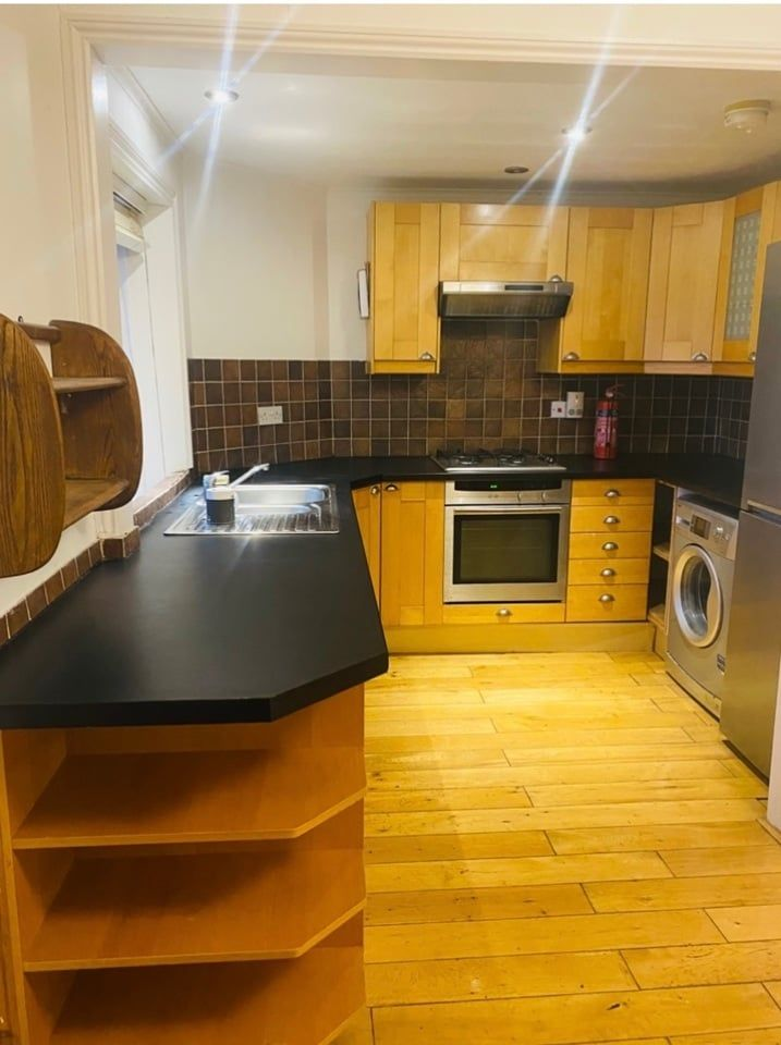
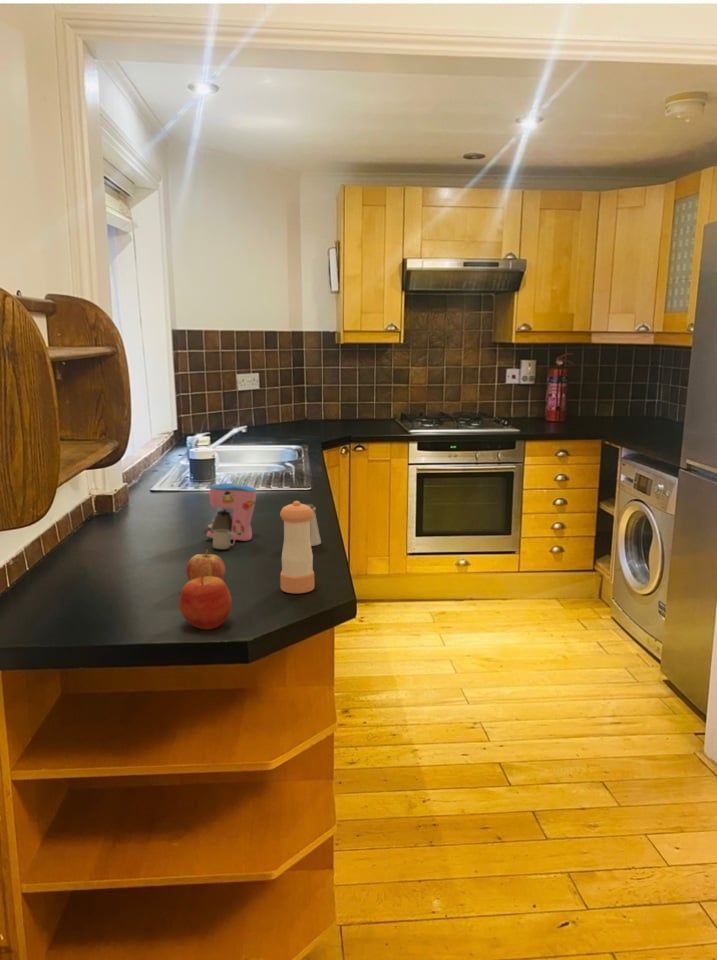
+ saltshaker [304,503,322,547]
+ pepper shaker [279,500,315,594]
+ fruit [185,548,226,581]
+ coffee maker [206,482,257,550]
+ apple [178,574,233,631]
